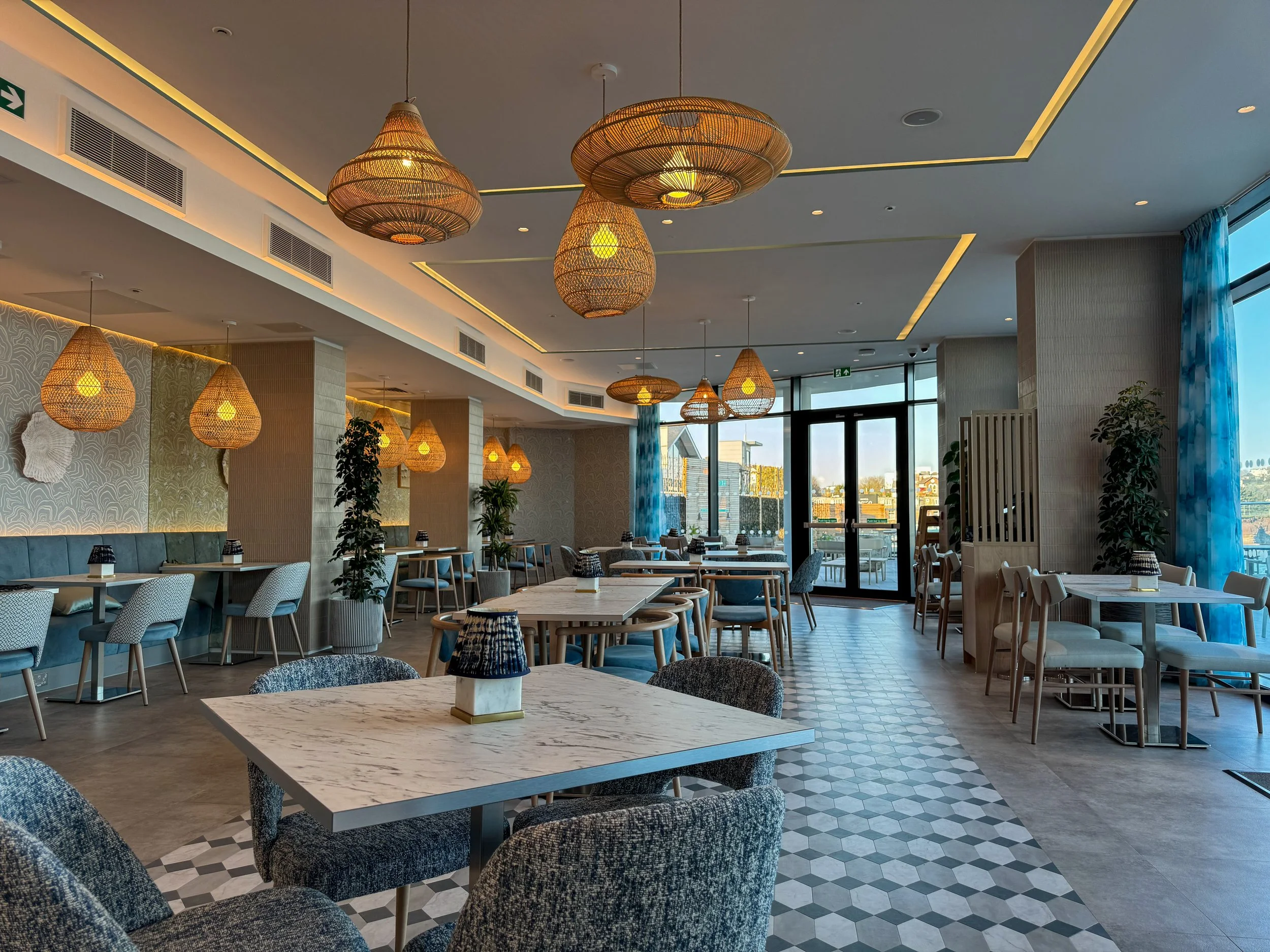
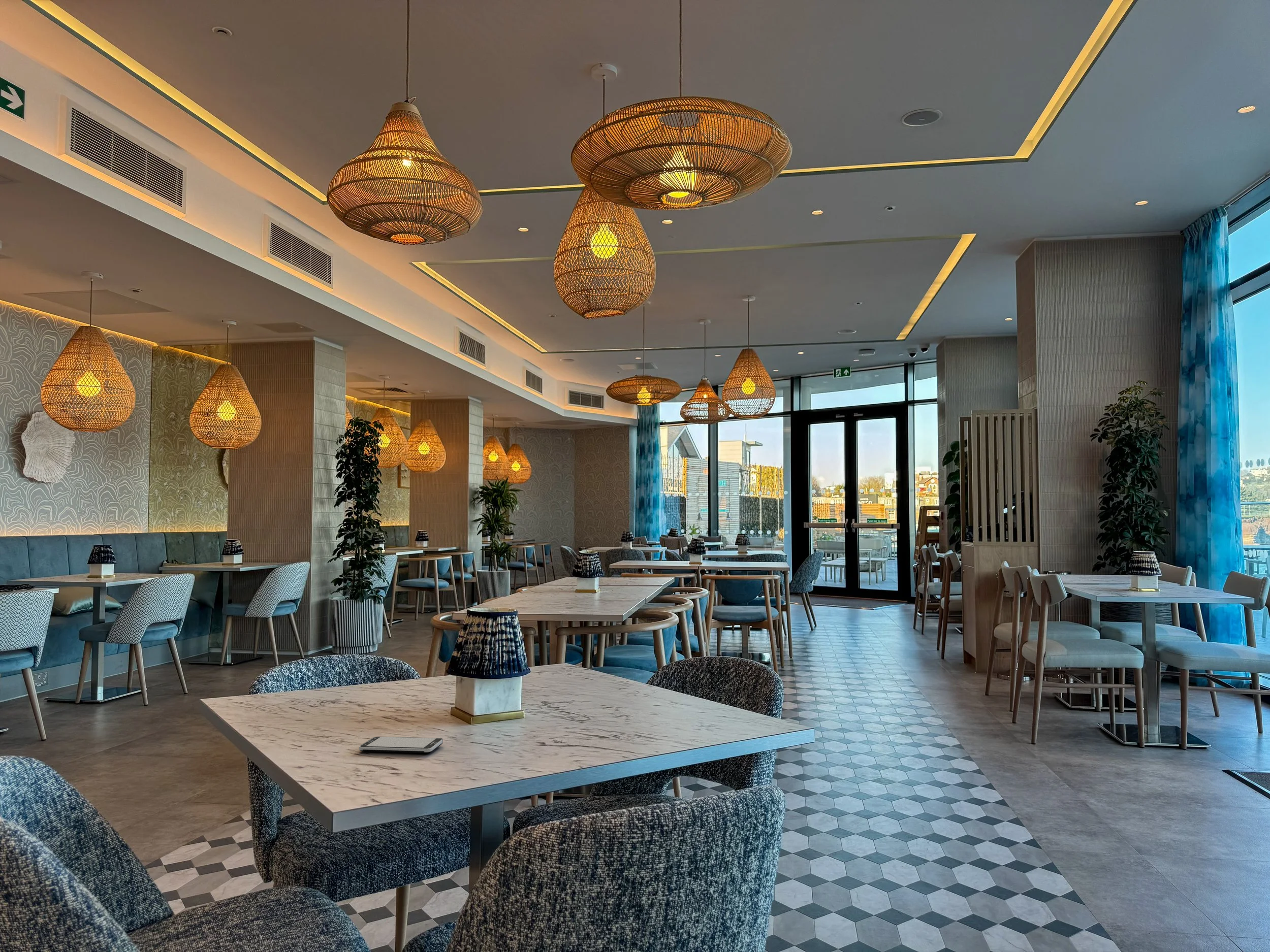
+ smartphone [359,736,443,753]
